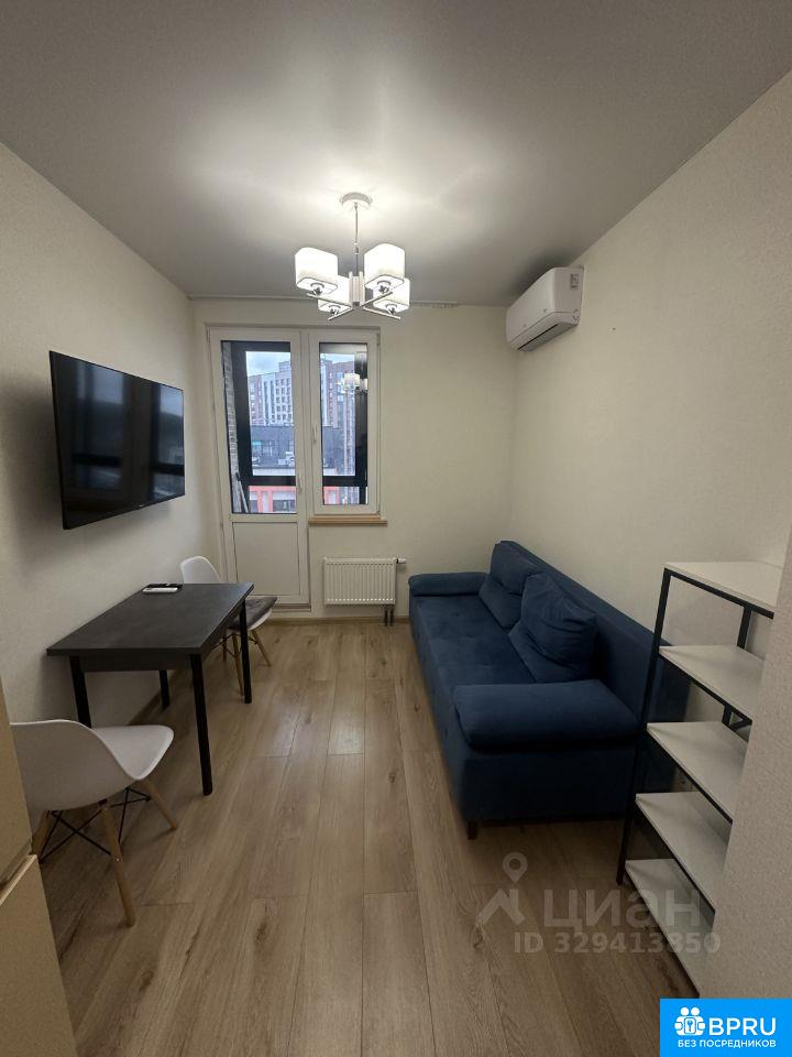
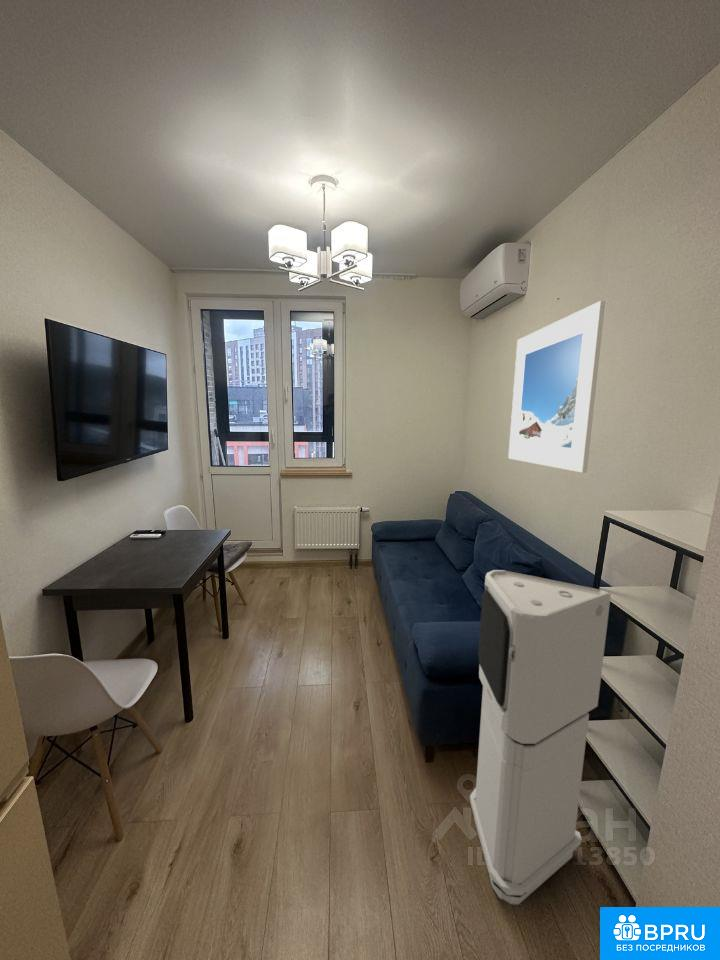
+ air purifier [469,569,612,905]
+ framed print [507,300,606,474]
